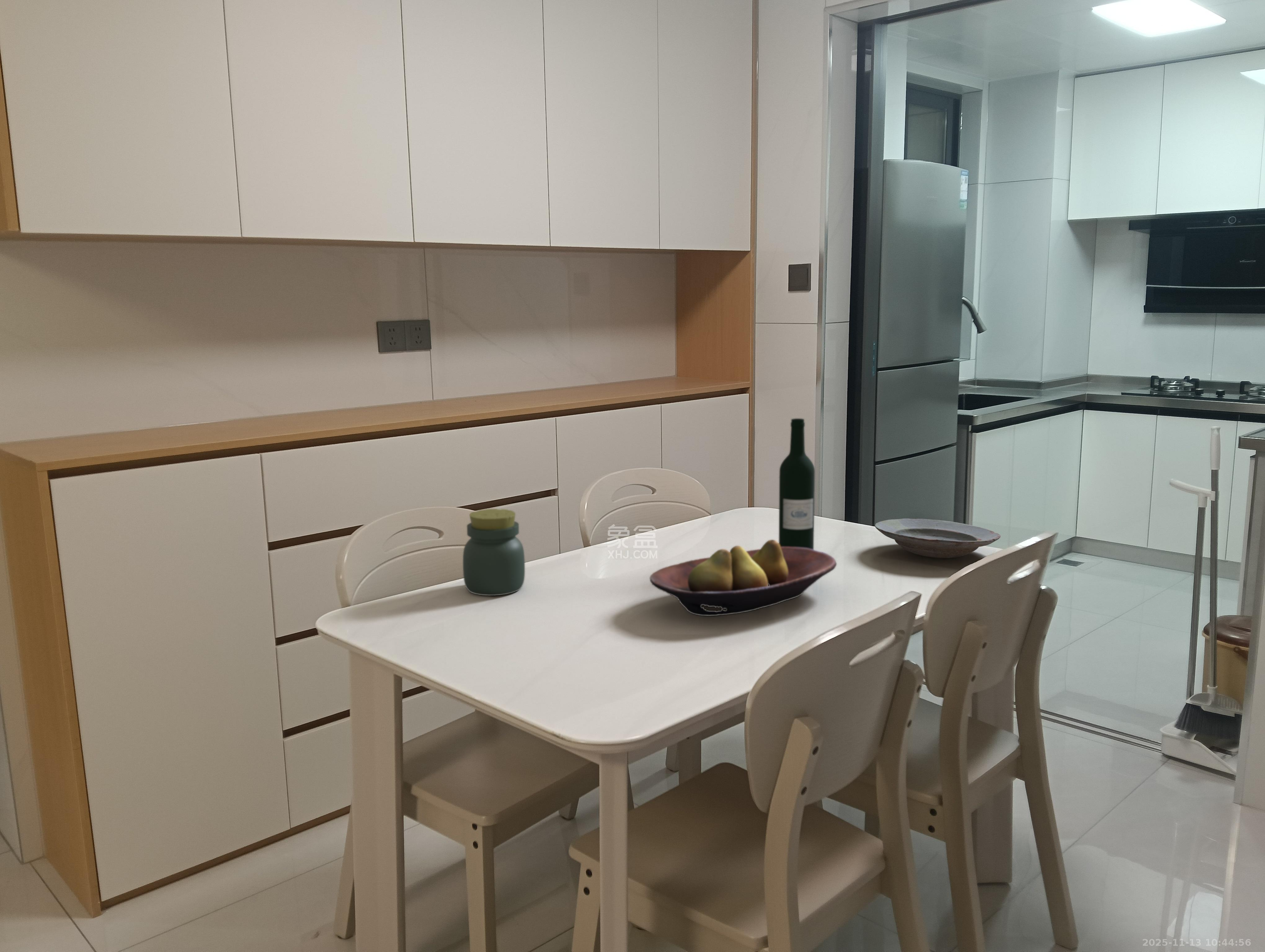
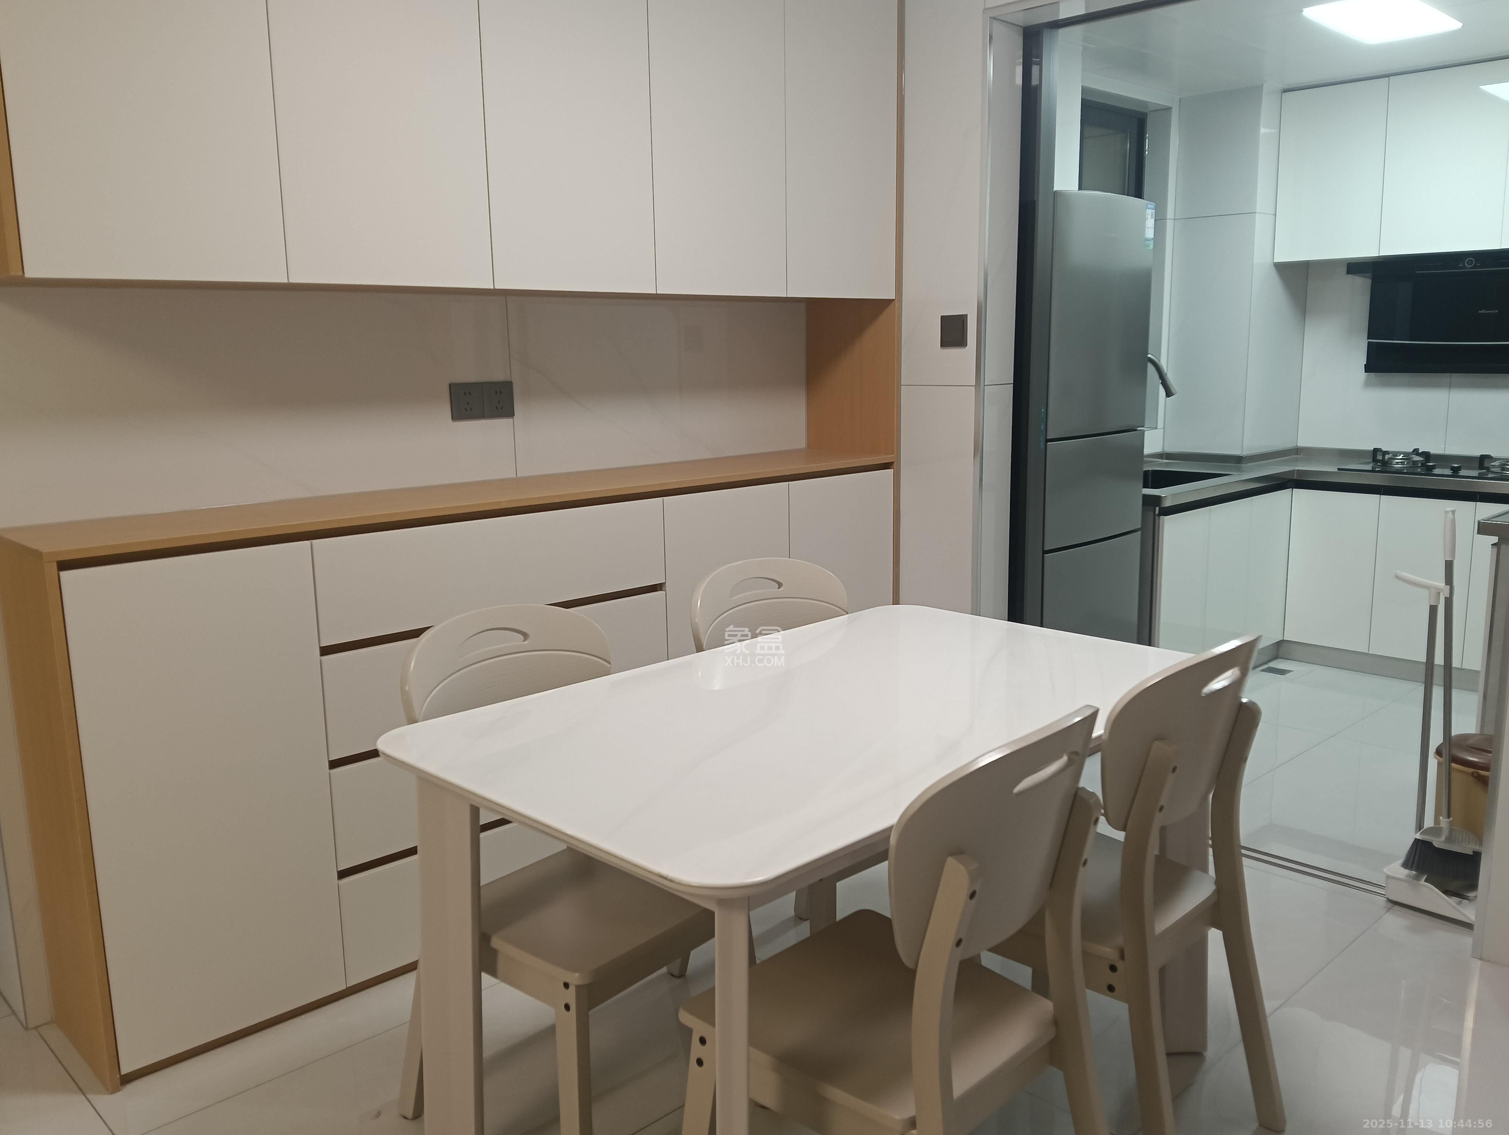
- plate [875,518,1001,558]
- fruit bowl [650,539,837,616]
- jar [463,509,525,596]
- wine bottle [779,418,815,550]
